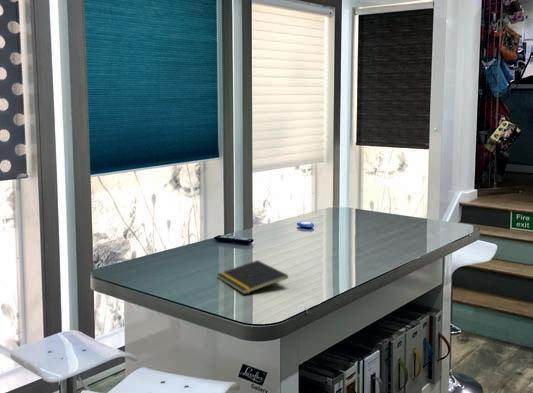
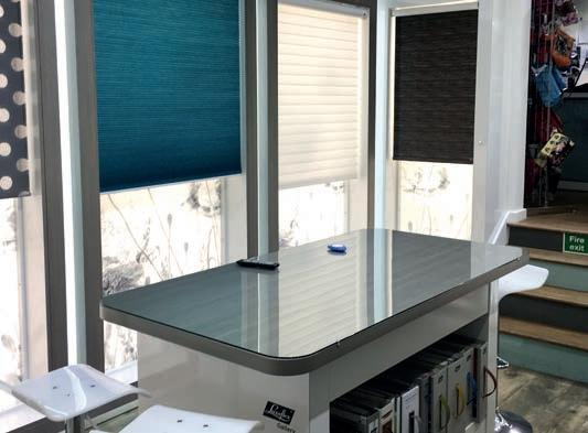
- notepad [216,259,289,295]
